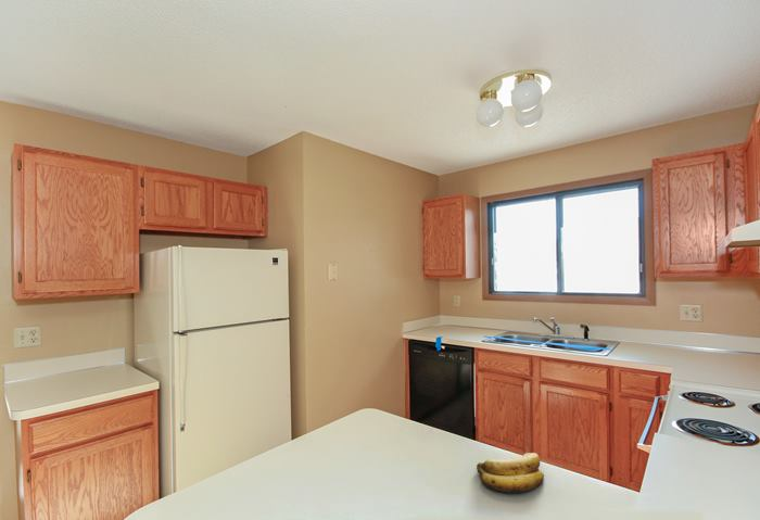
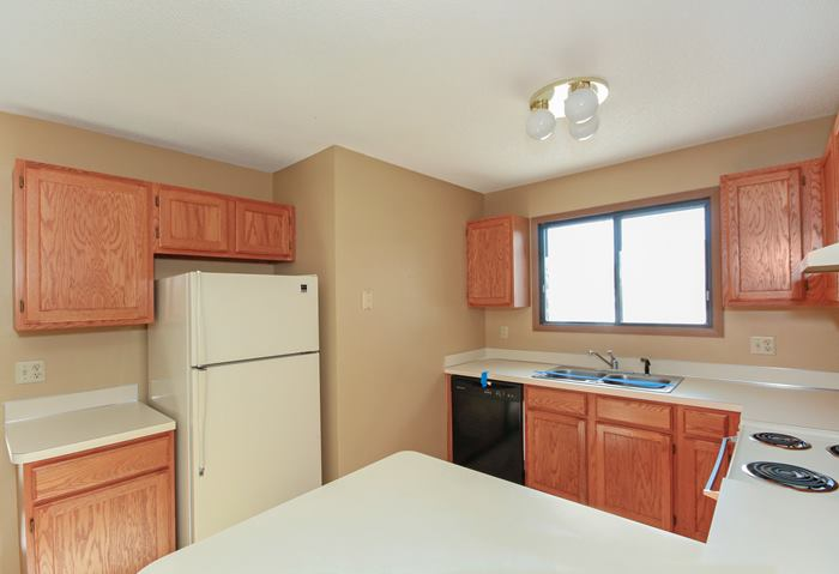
- banana [476,452,545,494]
